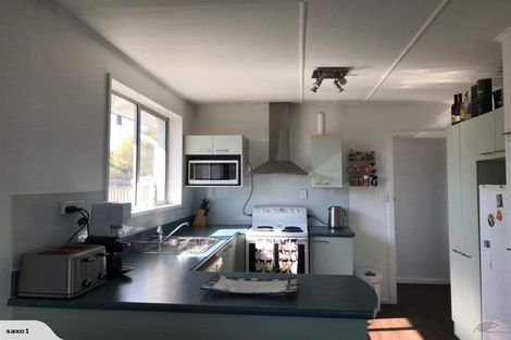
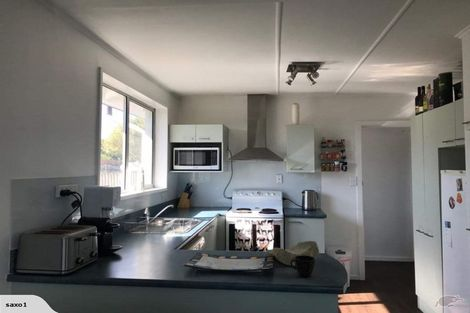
+ decorative bowl [265,240,320,267]
+ cup [290,255,316,278]
